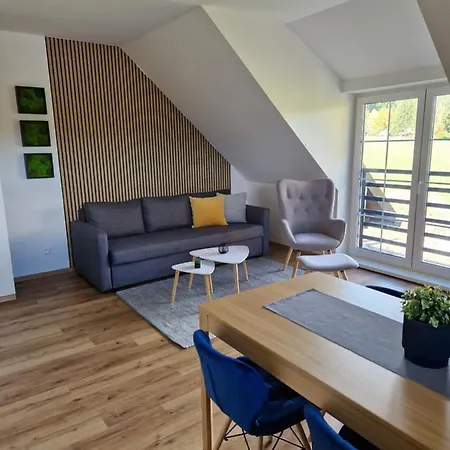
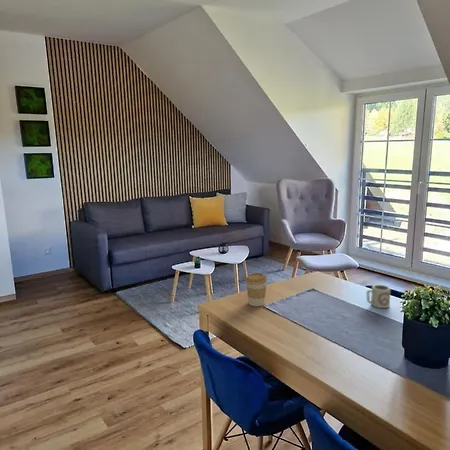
+ cup [366,284,392,309]
+ coffee cup [245,272,268,307]
